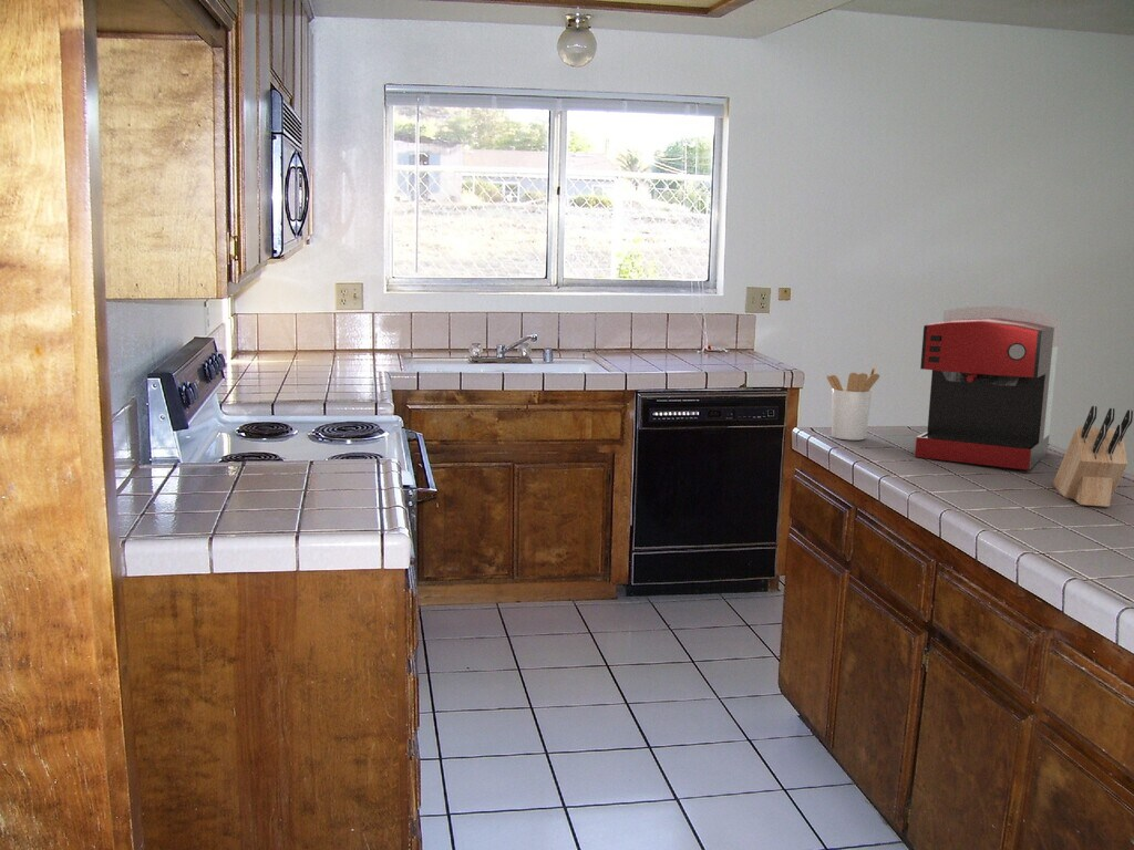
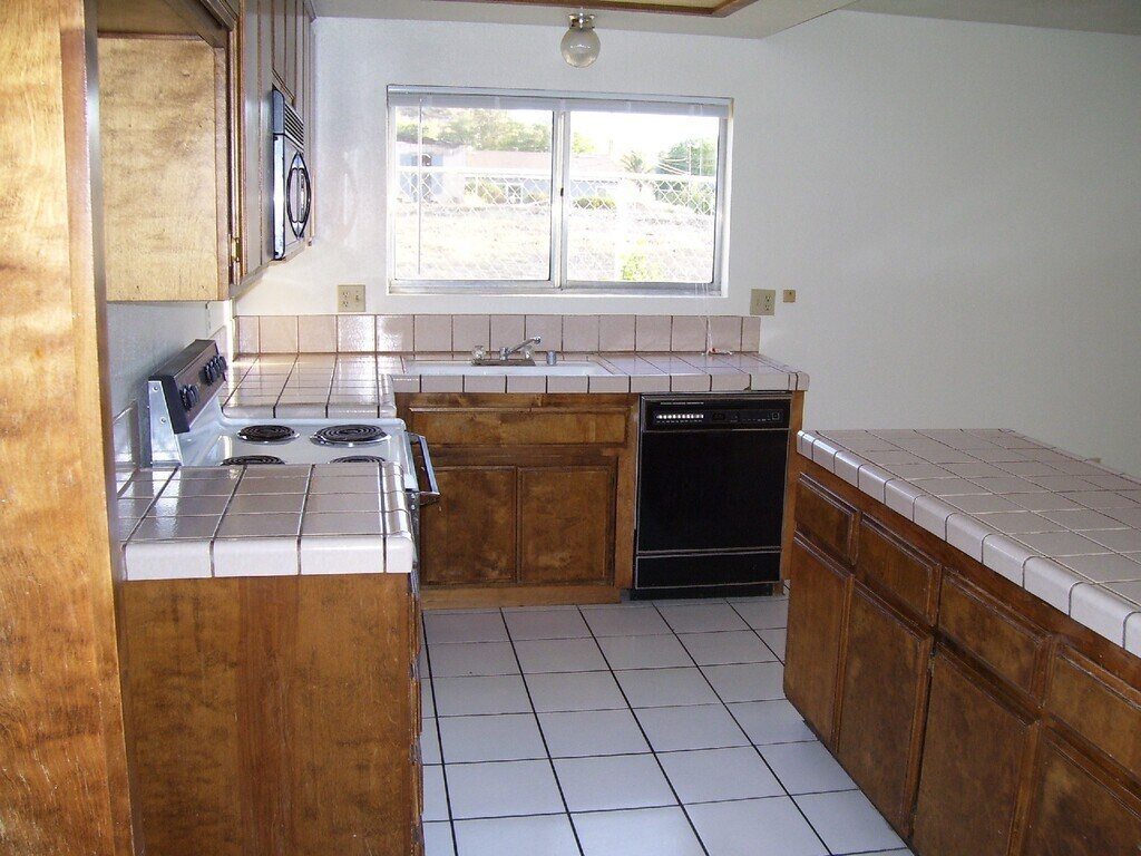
- coffee maker [914,304,1061,470]
- utensil holder [826,365,880,442]
- knife block [1052,405,1134,508]
